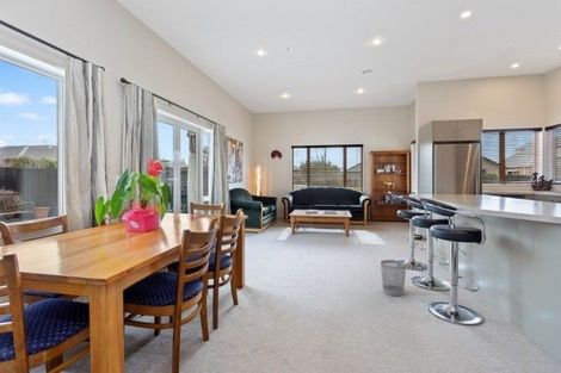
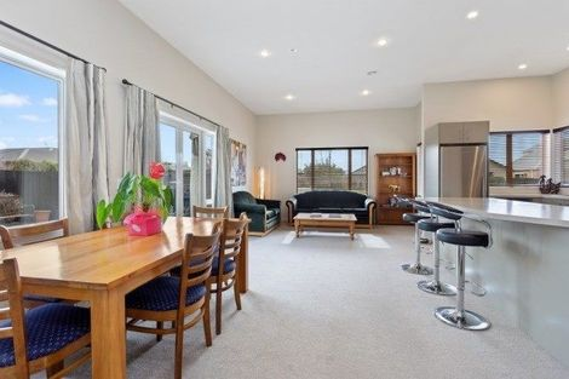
- wastebasket [380,259,407,297]
